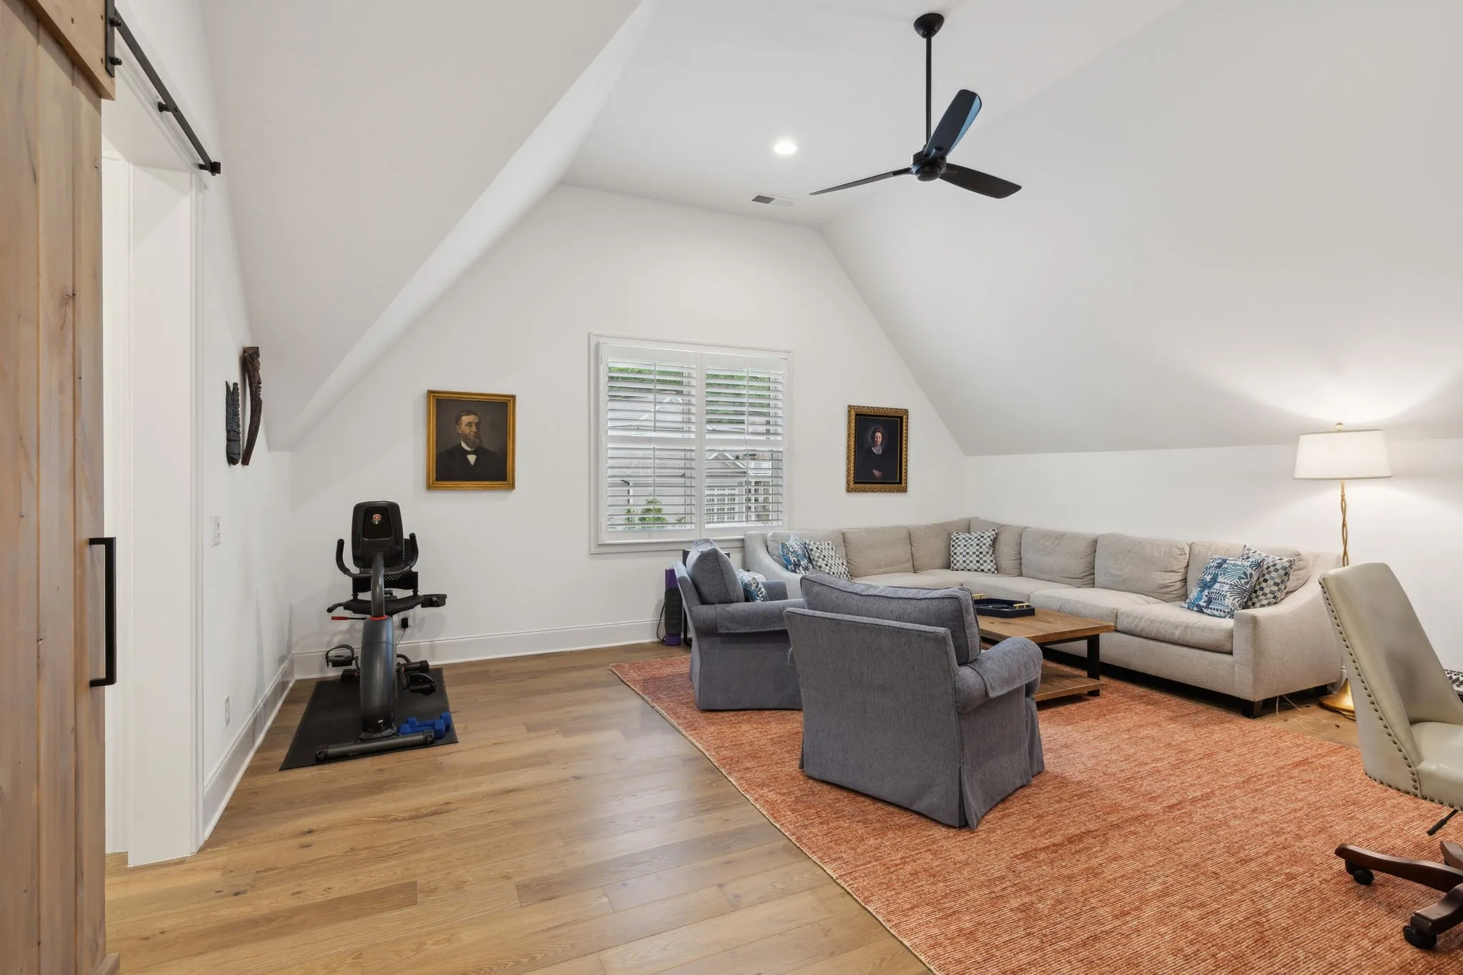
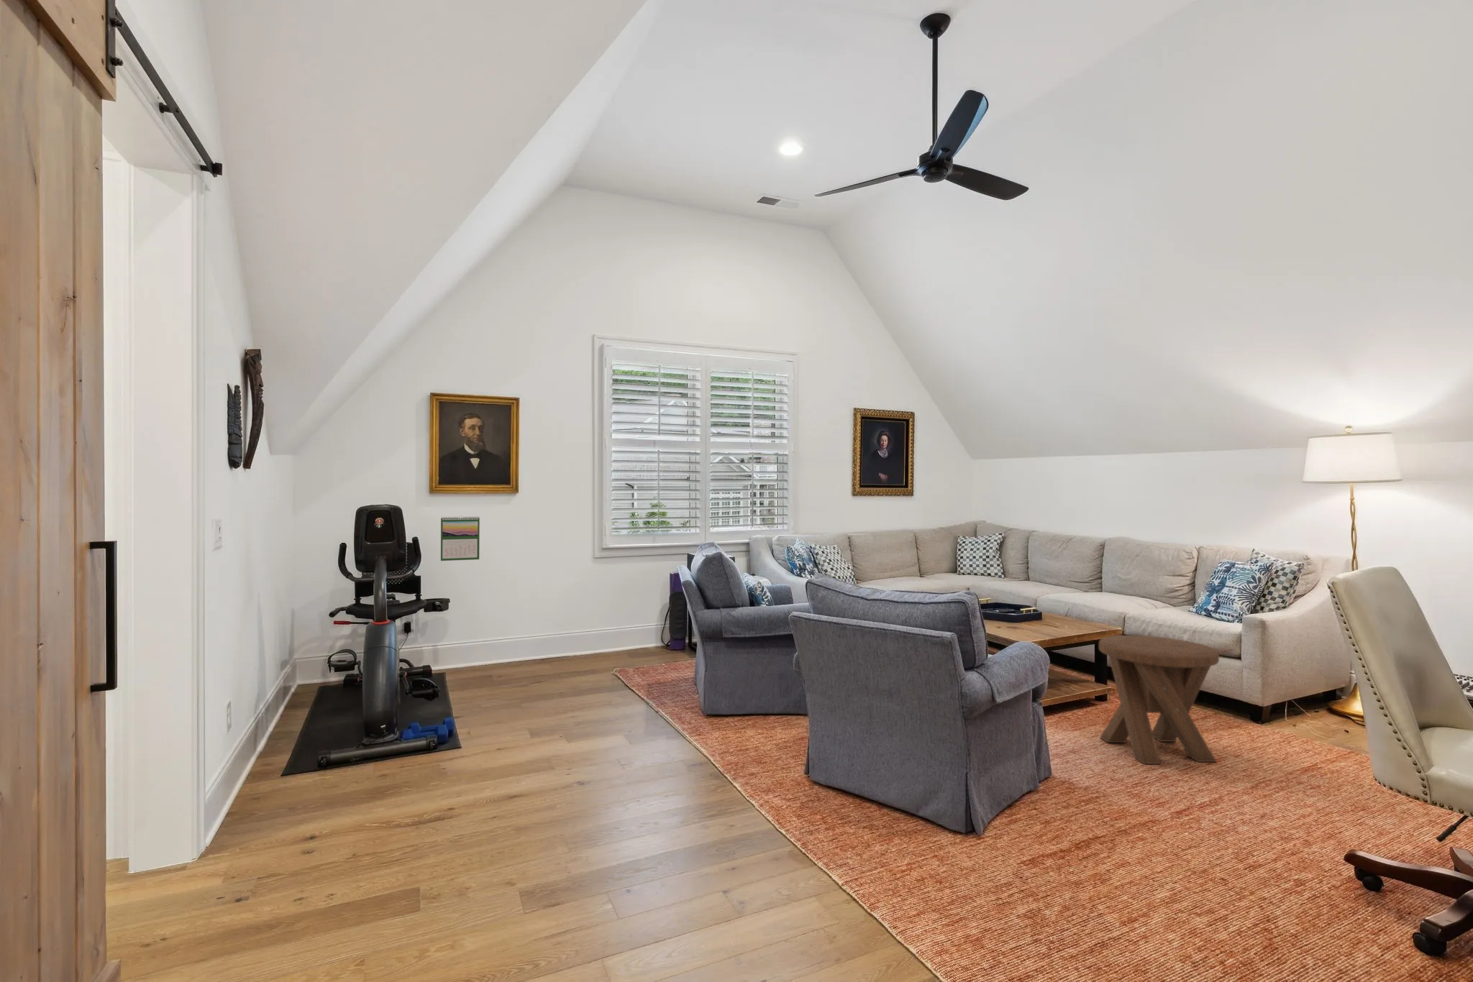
+ music stool [1098,635,1220,765]
+ calendar [441,515,480,561]
